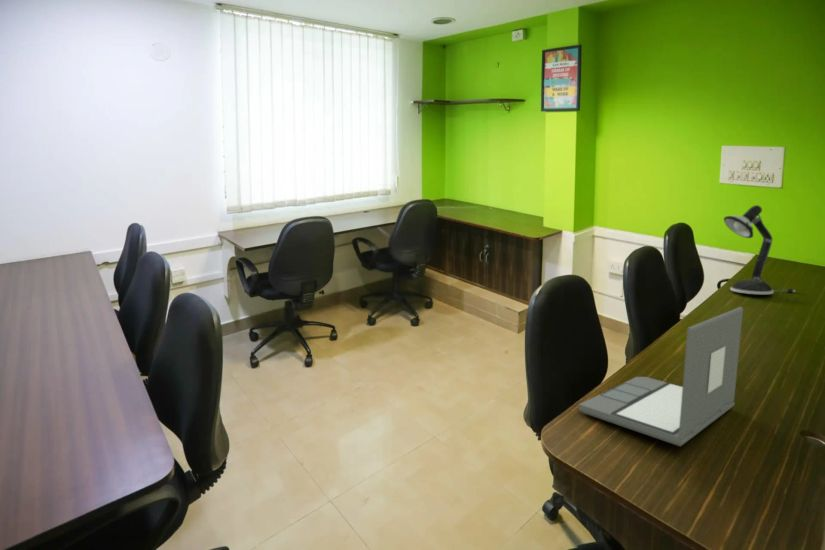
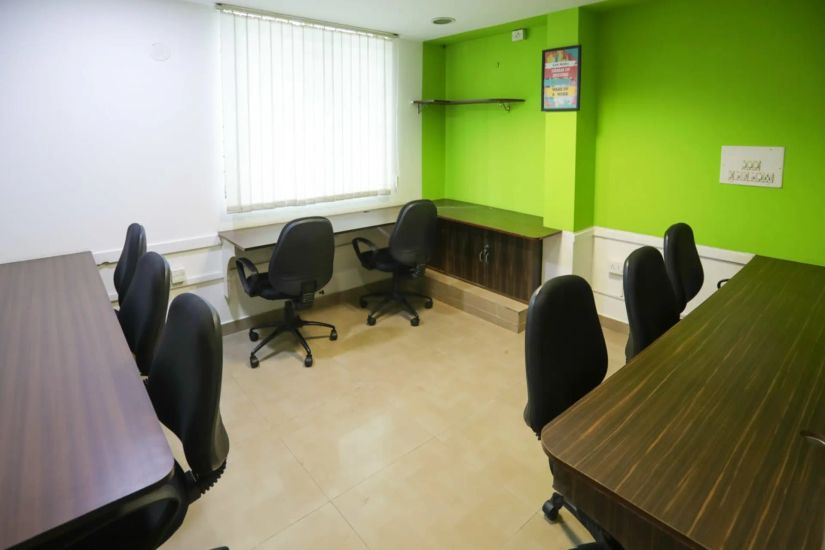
- laptop [578,306,744,447]
- desk lamp [723,204,796,295]
